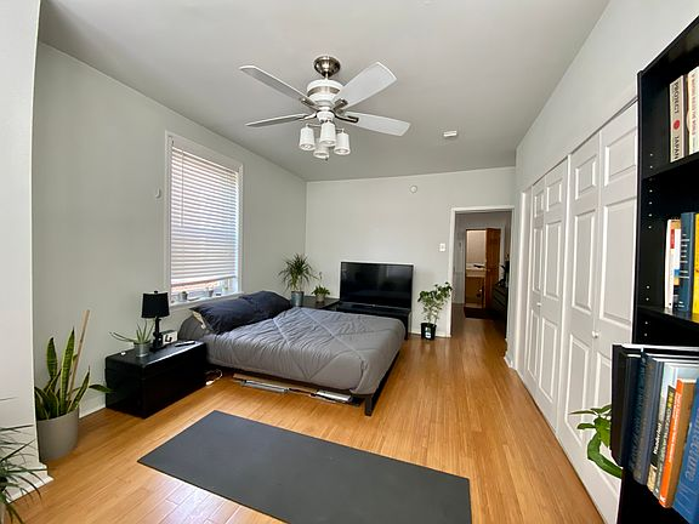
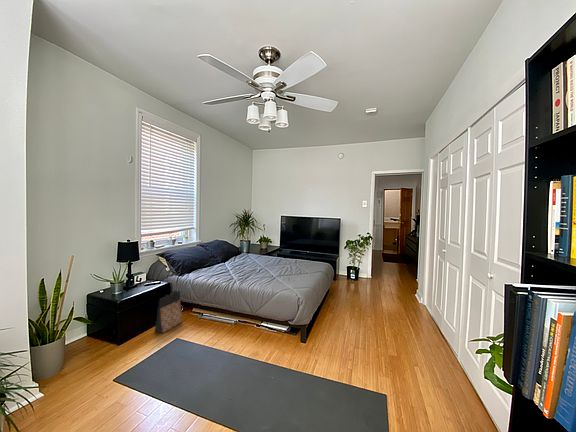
+ bag [154,290,183,334]
